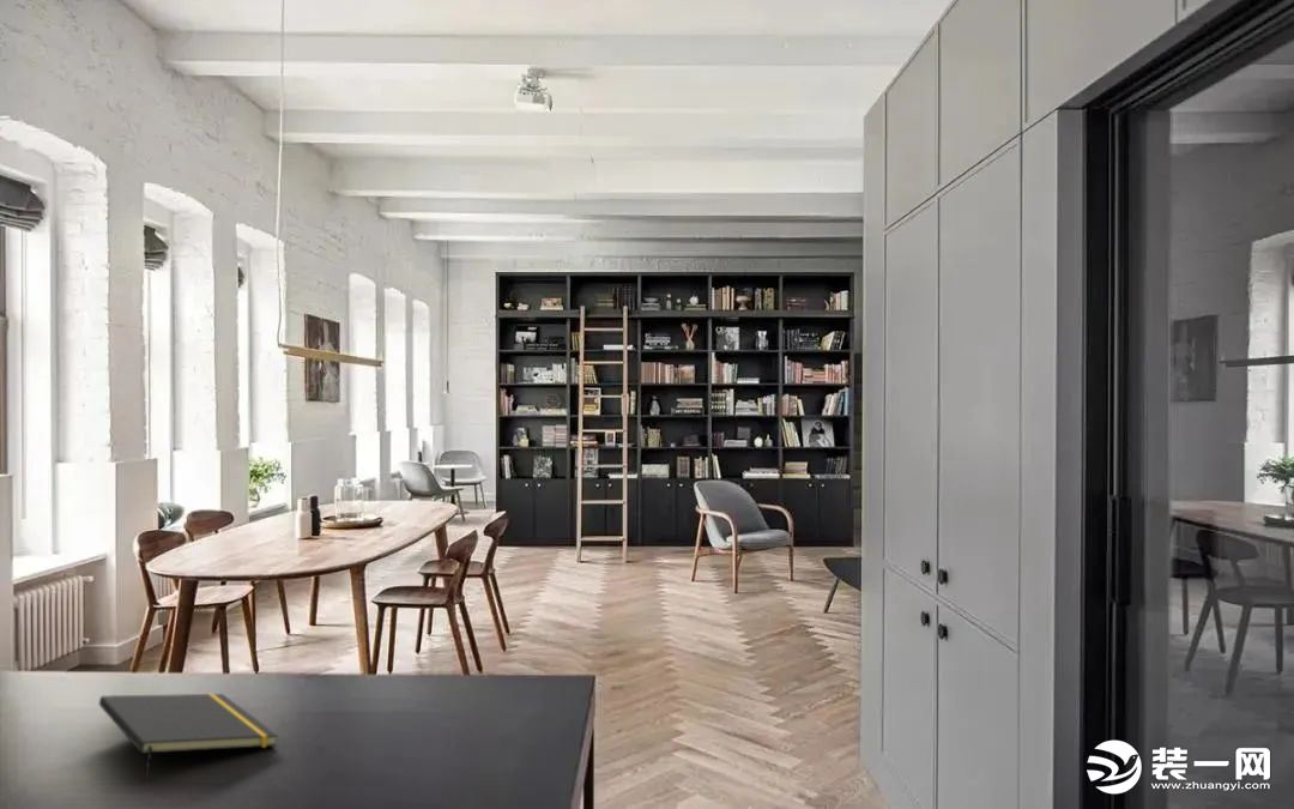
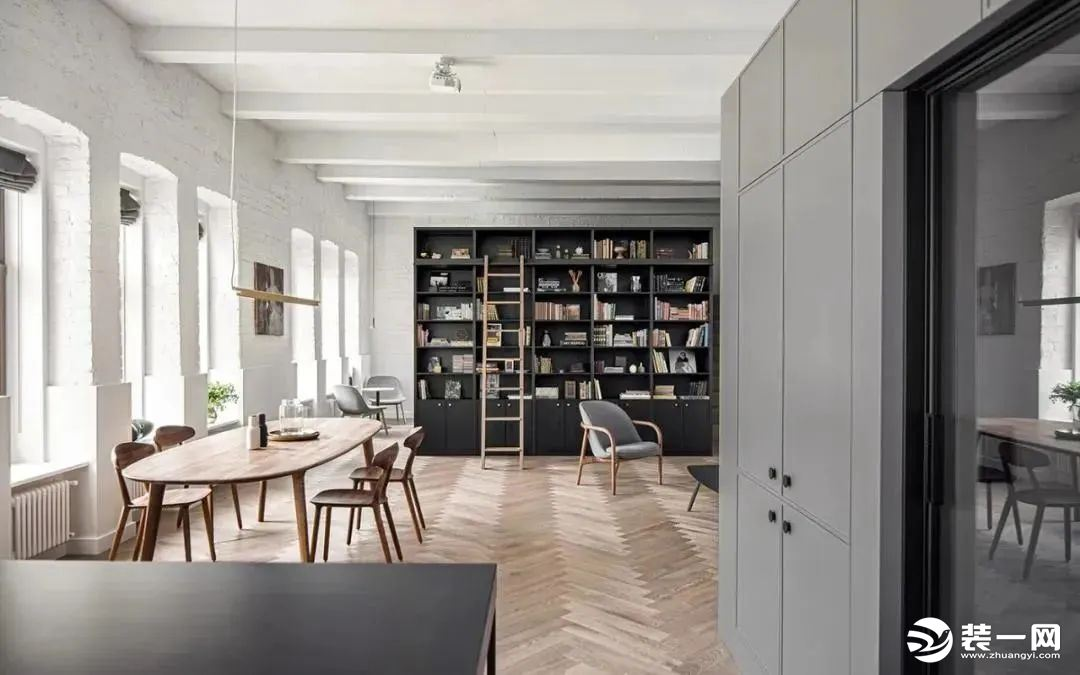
- notepad [98,693,279,783]
